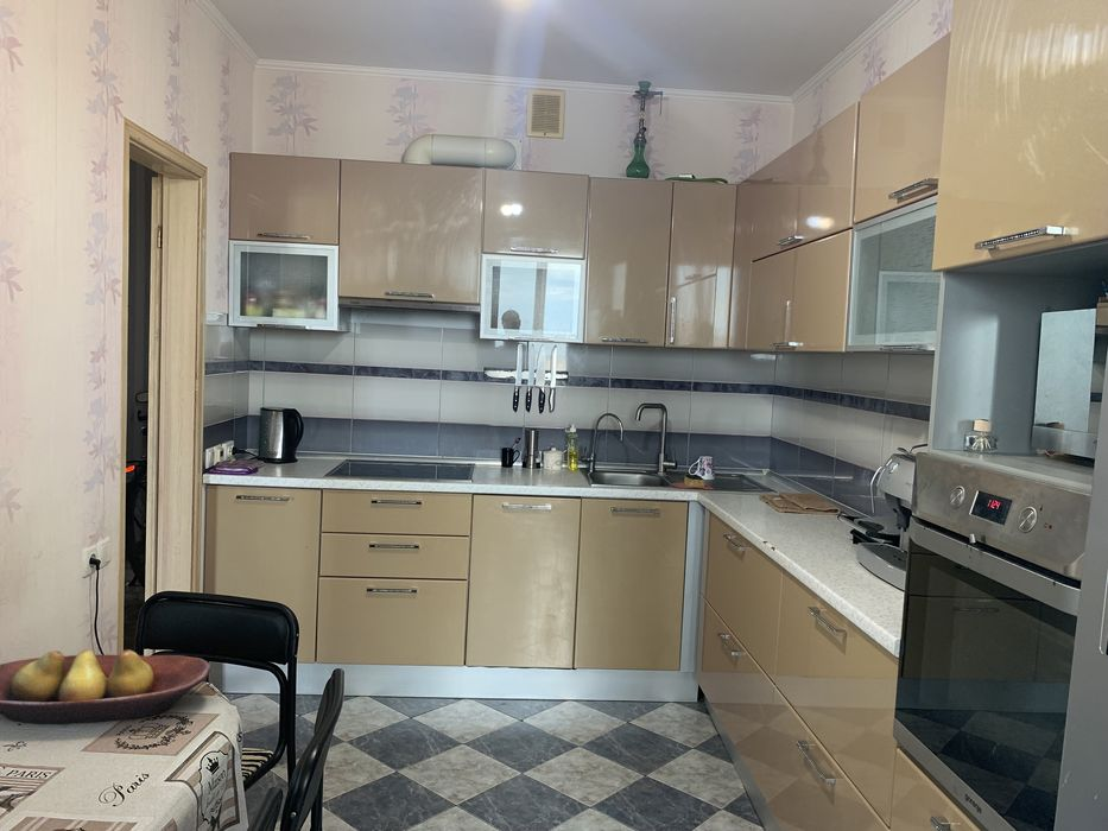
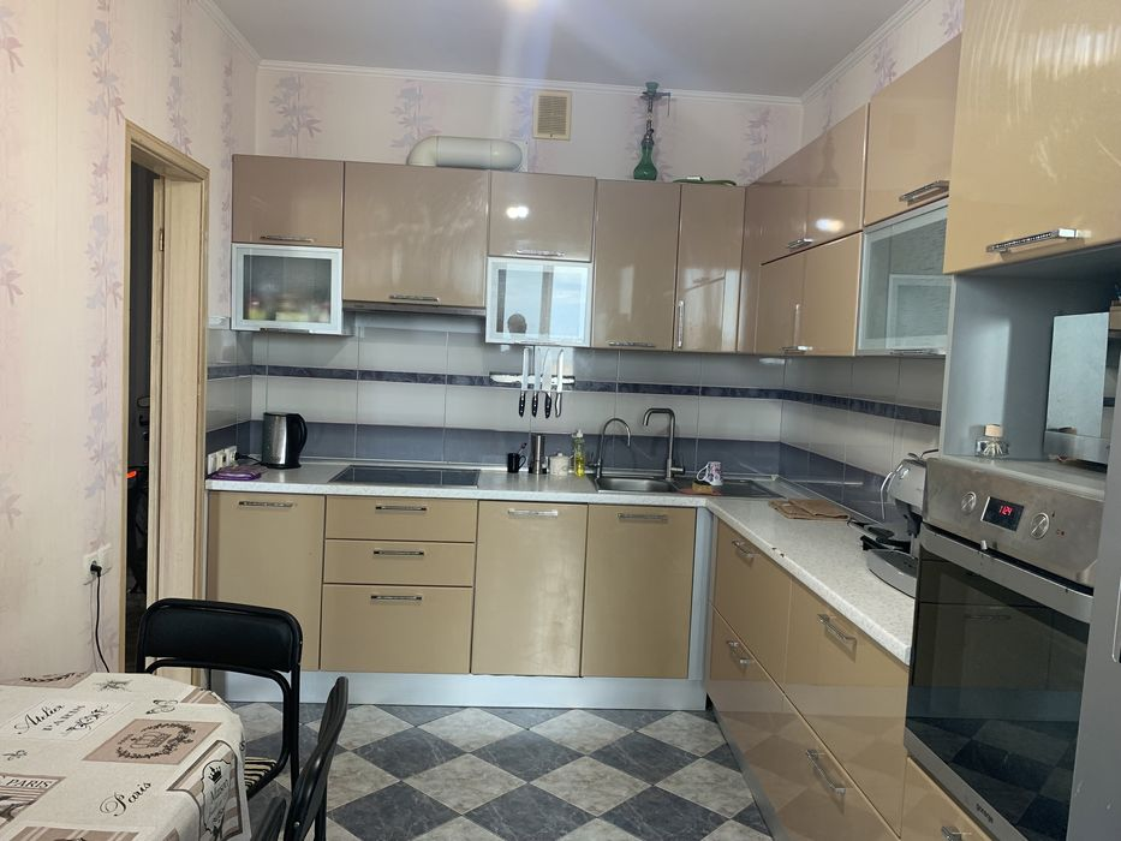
- fruit bowl [0,648,211,725]
